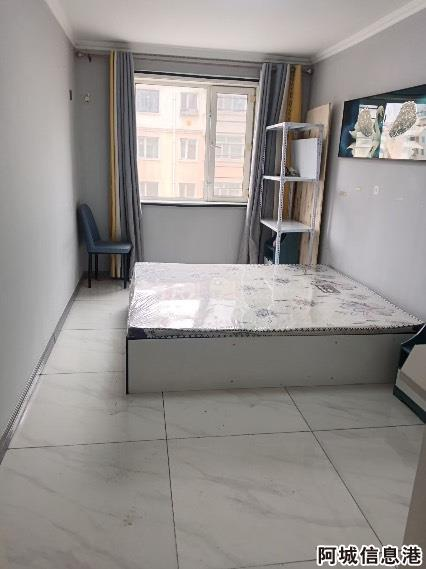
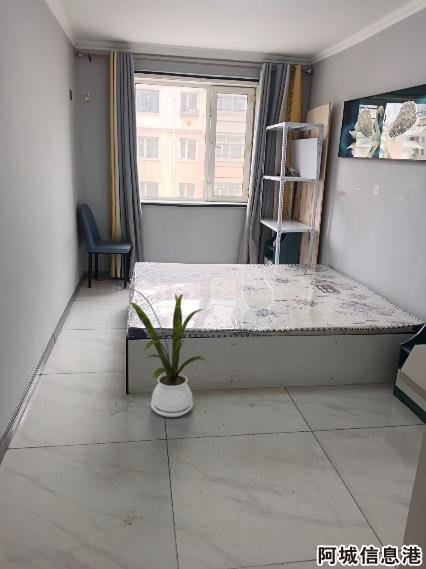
+ house plant [126,287,209,418]
